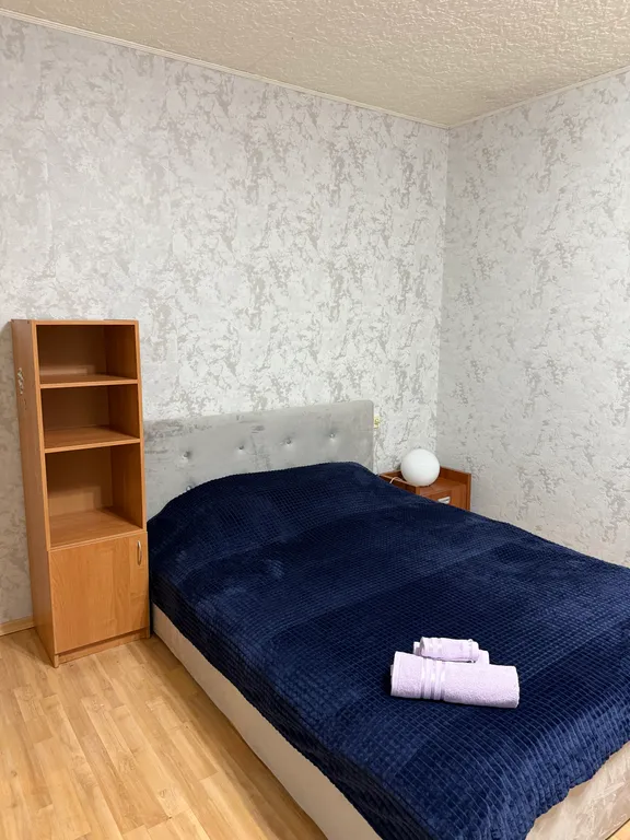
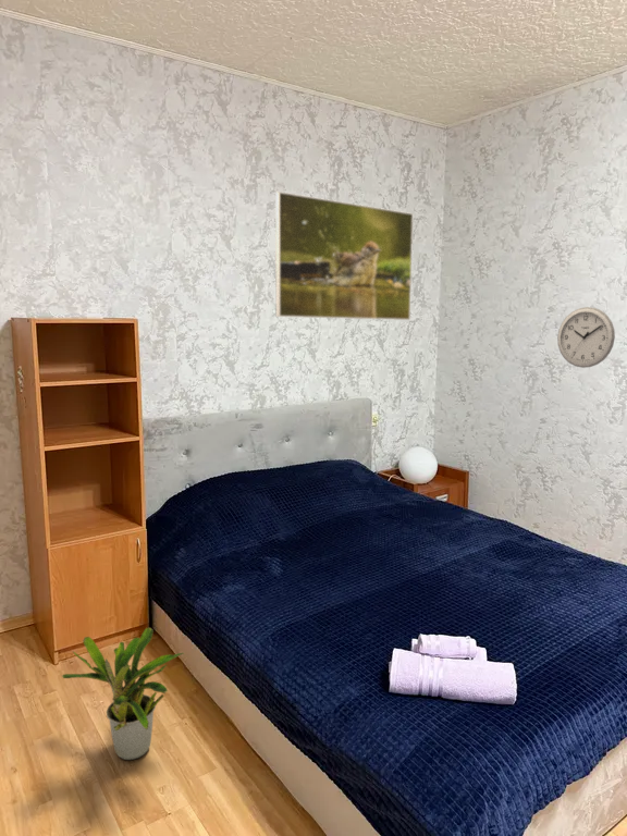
+ wall clock [556,306,616,369]
+ potted plant [60,627,185,761]
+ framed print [274,190,414,321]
